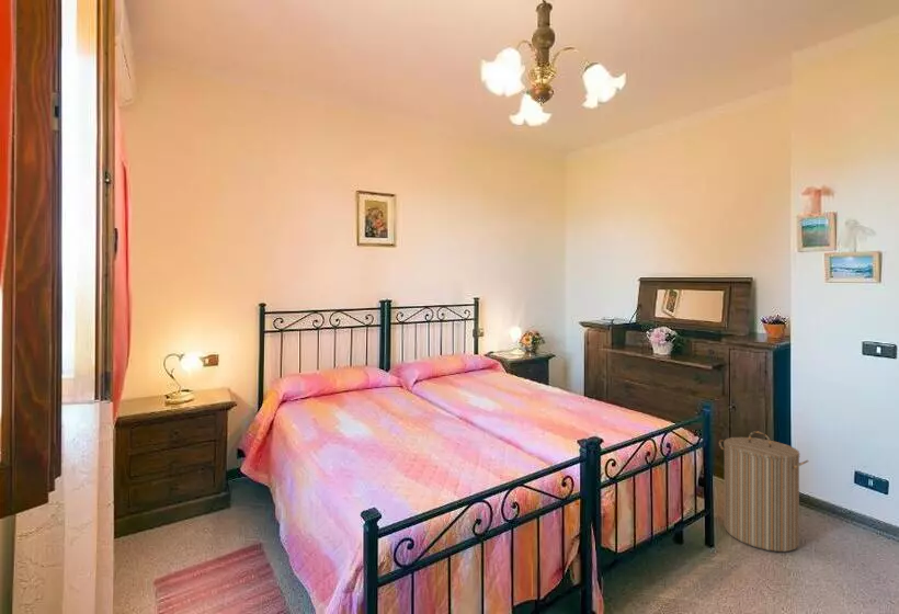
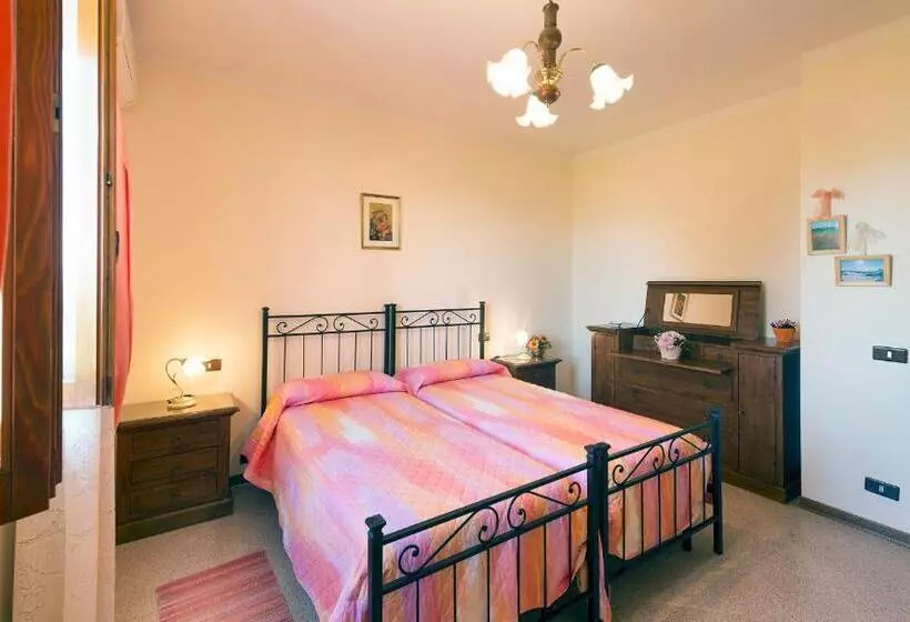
- laundry hamper [718,430,809,553]
